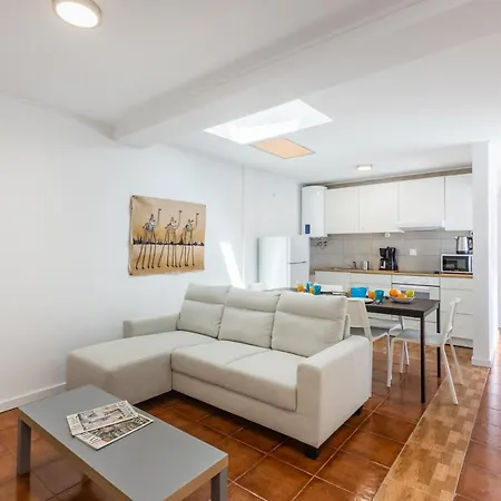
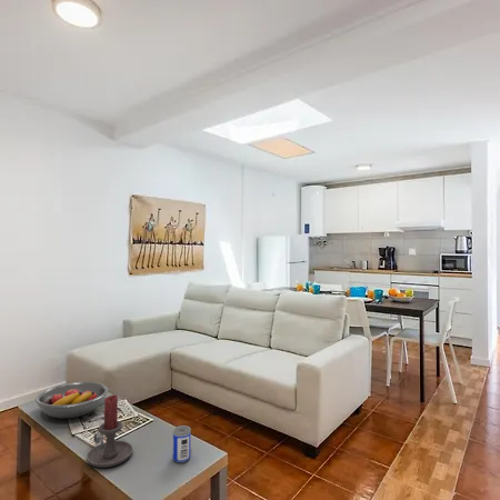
+ beer can [172,424,192,464]
+ candle holder [86,393,134,469]
+ fruit bowl [34,381,109,419]
